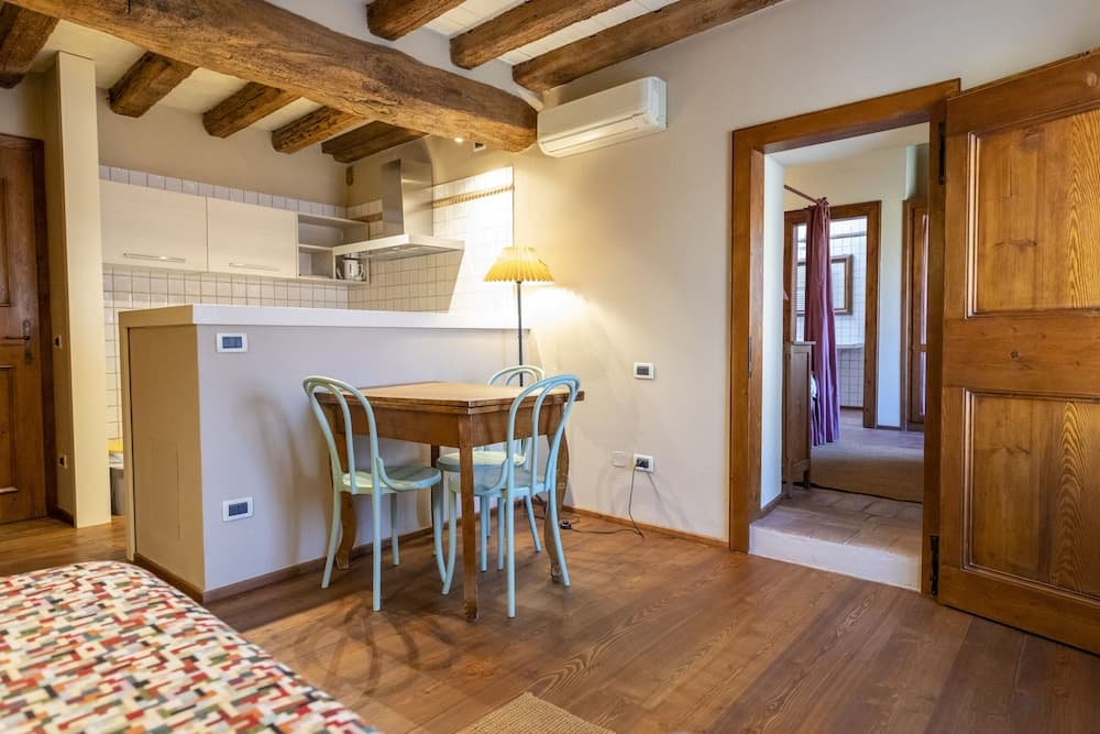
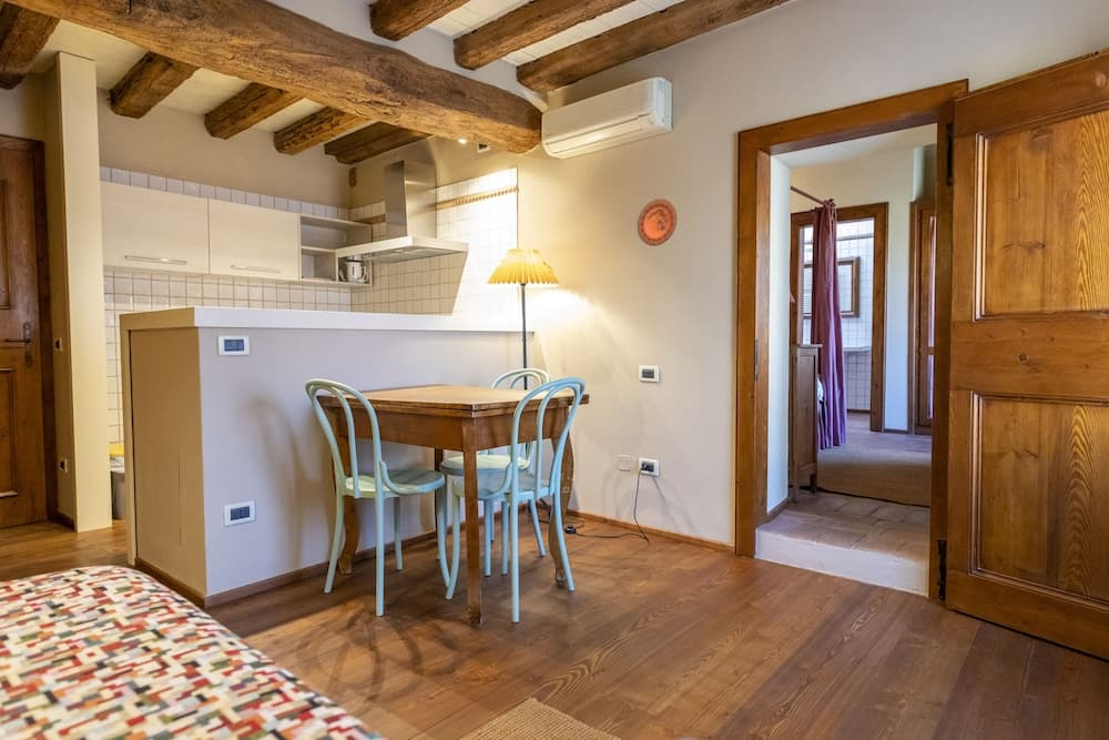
+ decorative plate [637,199,679,247]
